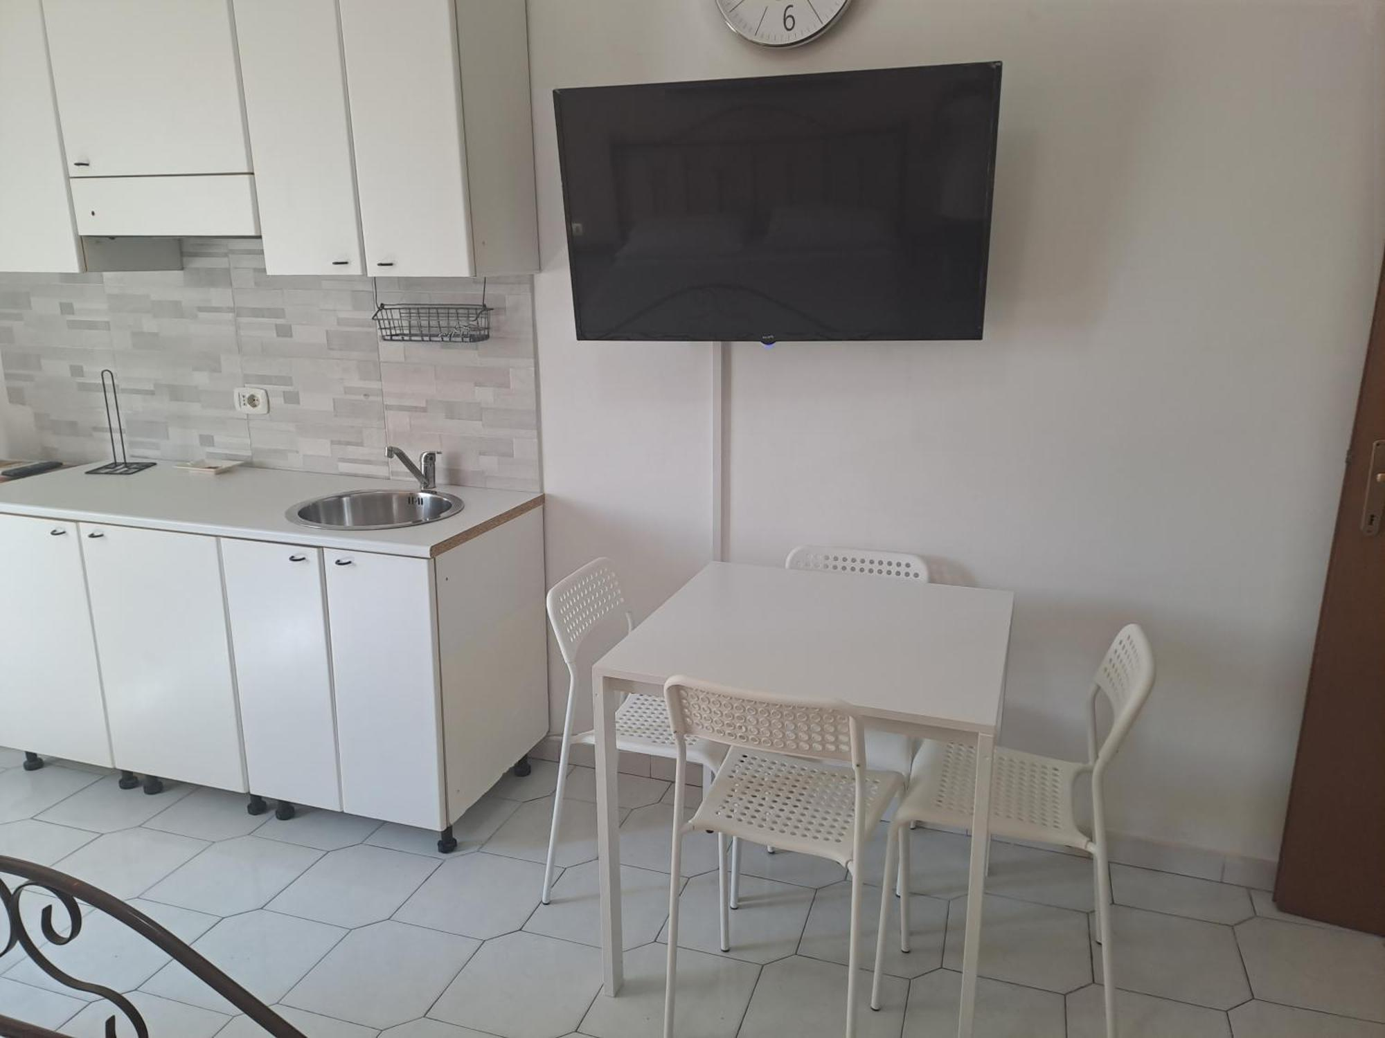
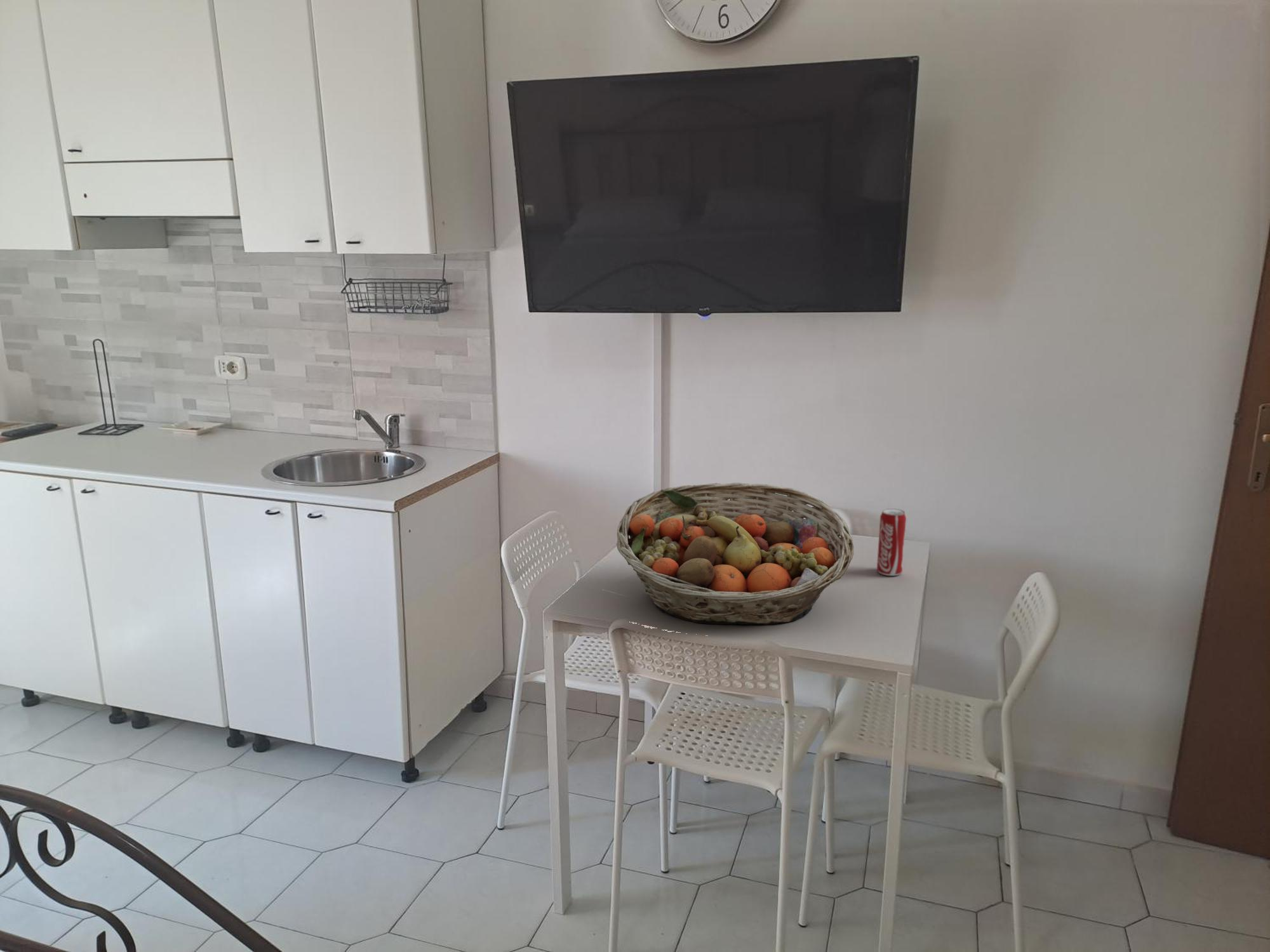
+ beverage can [876,508,907,576]
+ fruit basket [616,482,854,625]
